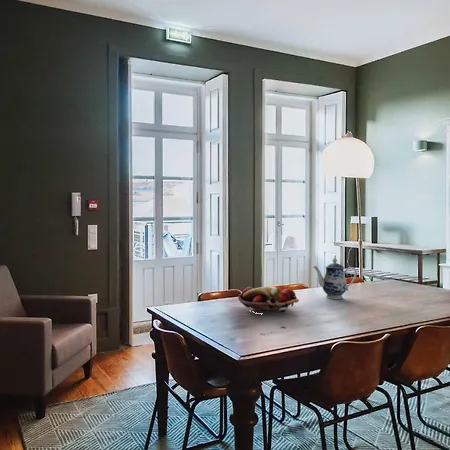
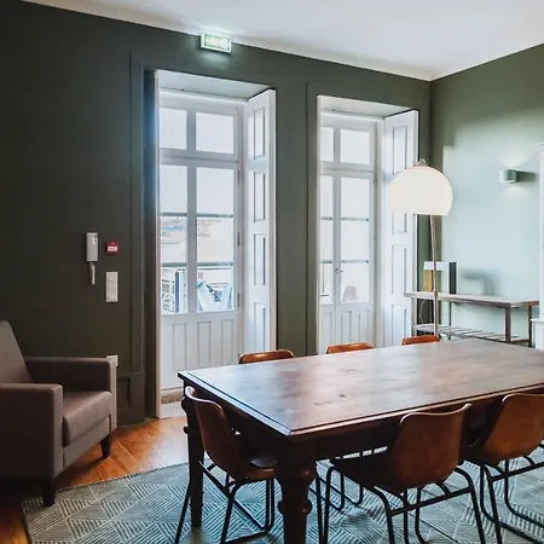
- fruit basket [237,285,300,314]
- teapot [312,257,358,300]
